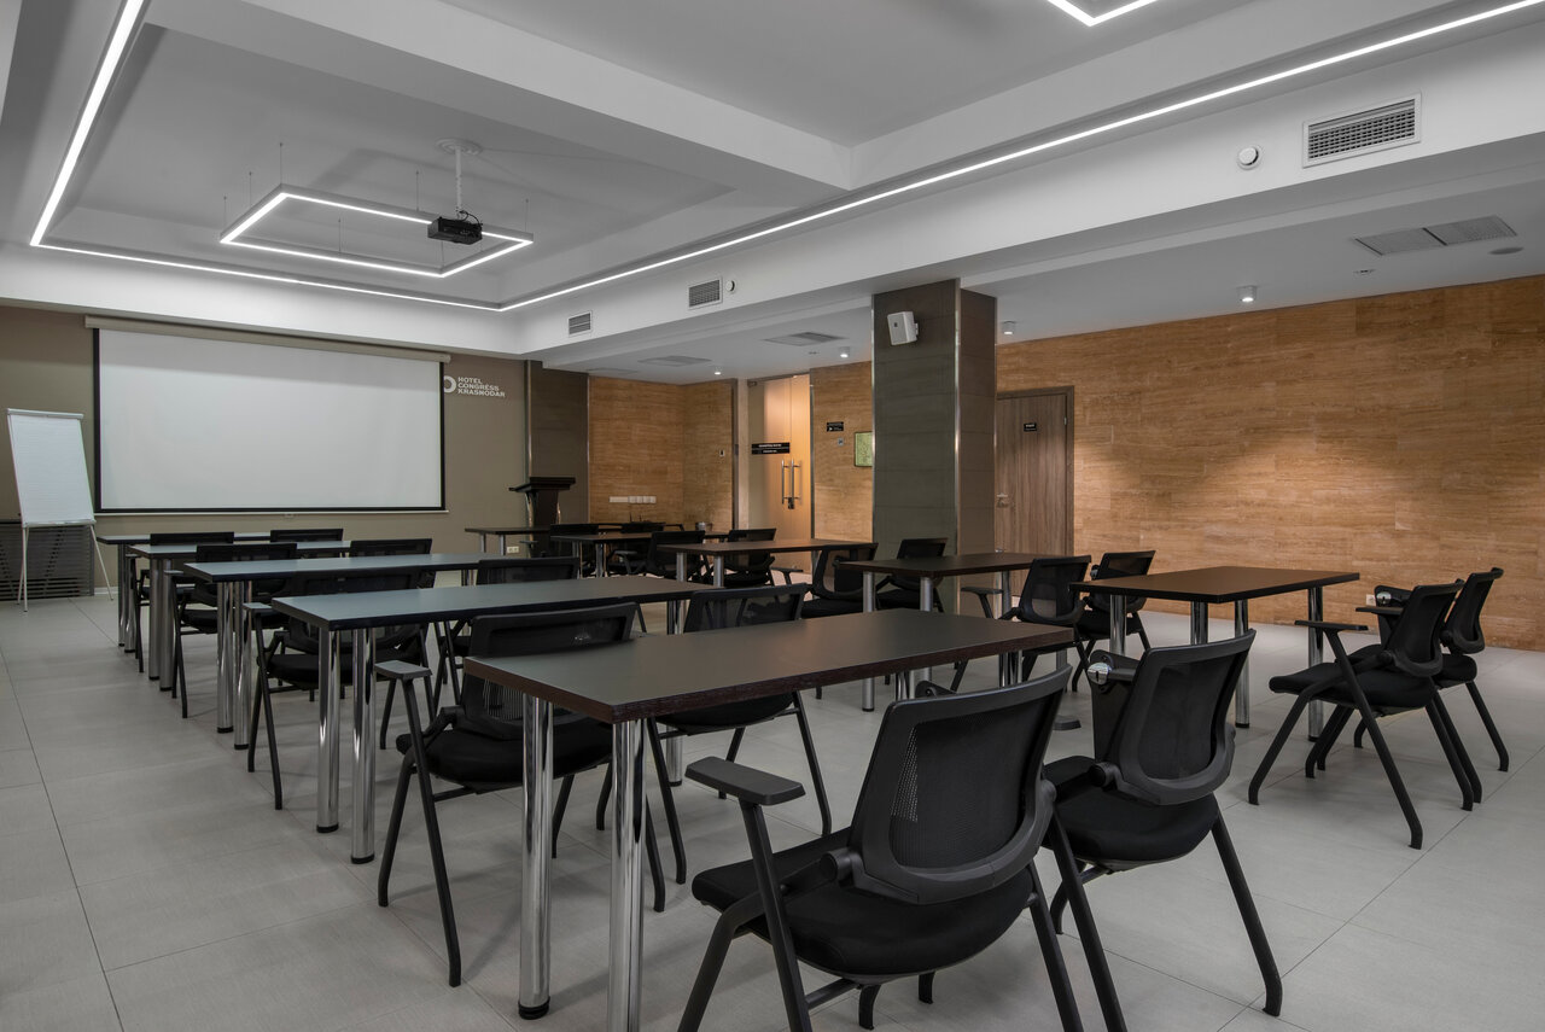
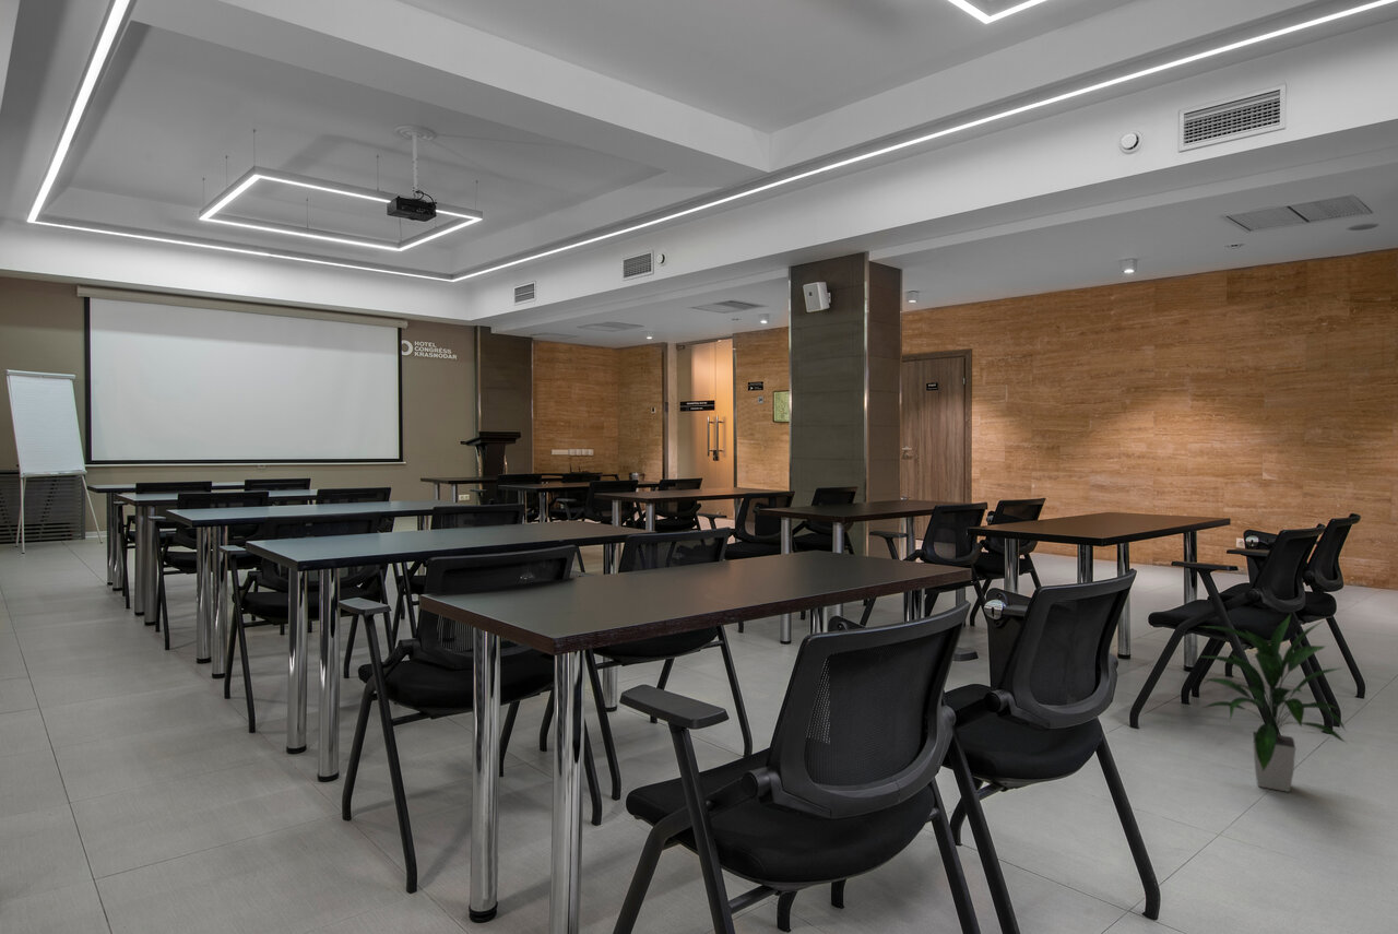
+ indoor plant [1195,613,1348,793]
